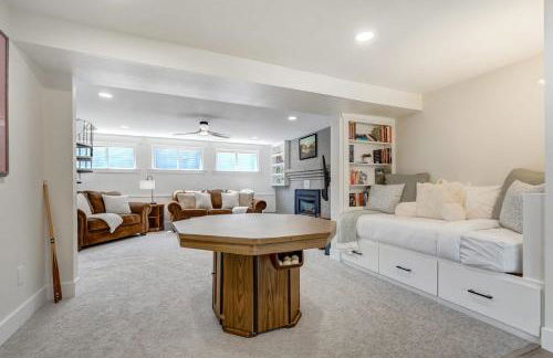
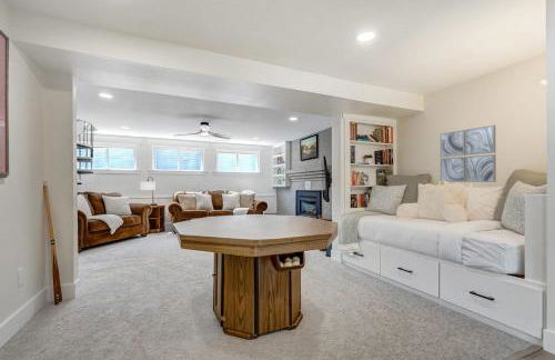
+ wall art [440,124,497,183]
